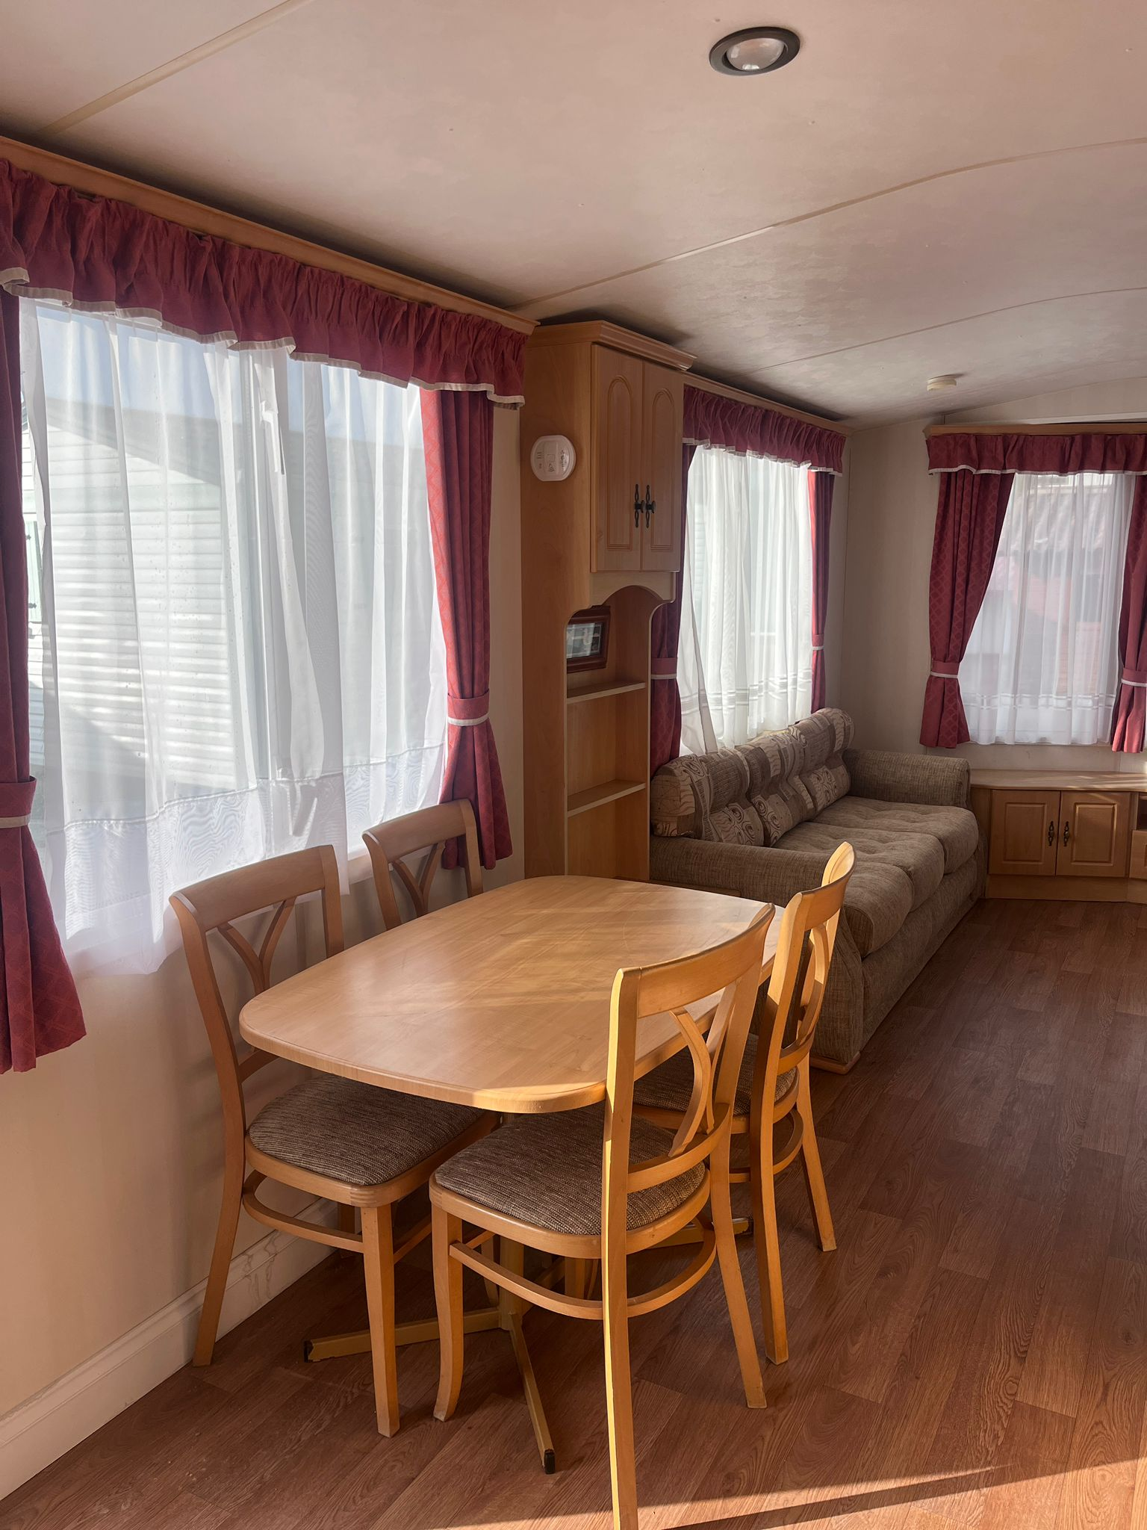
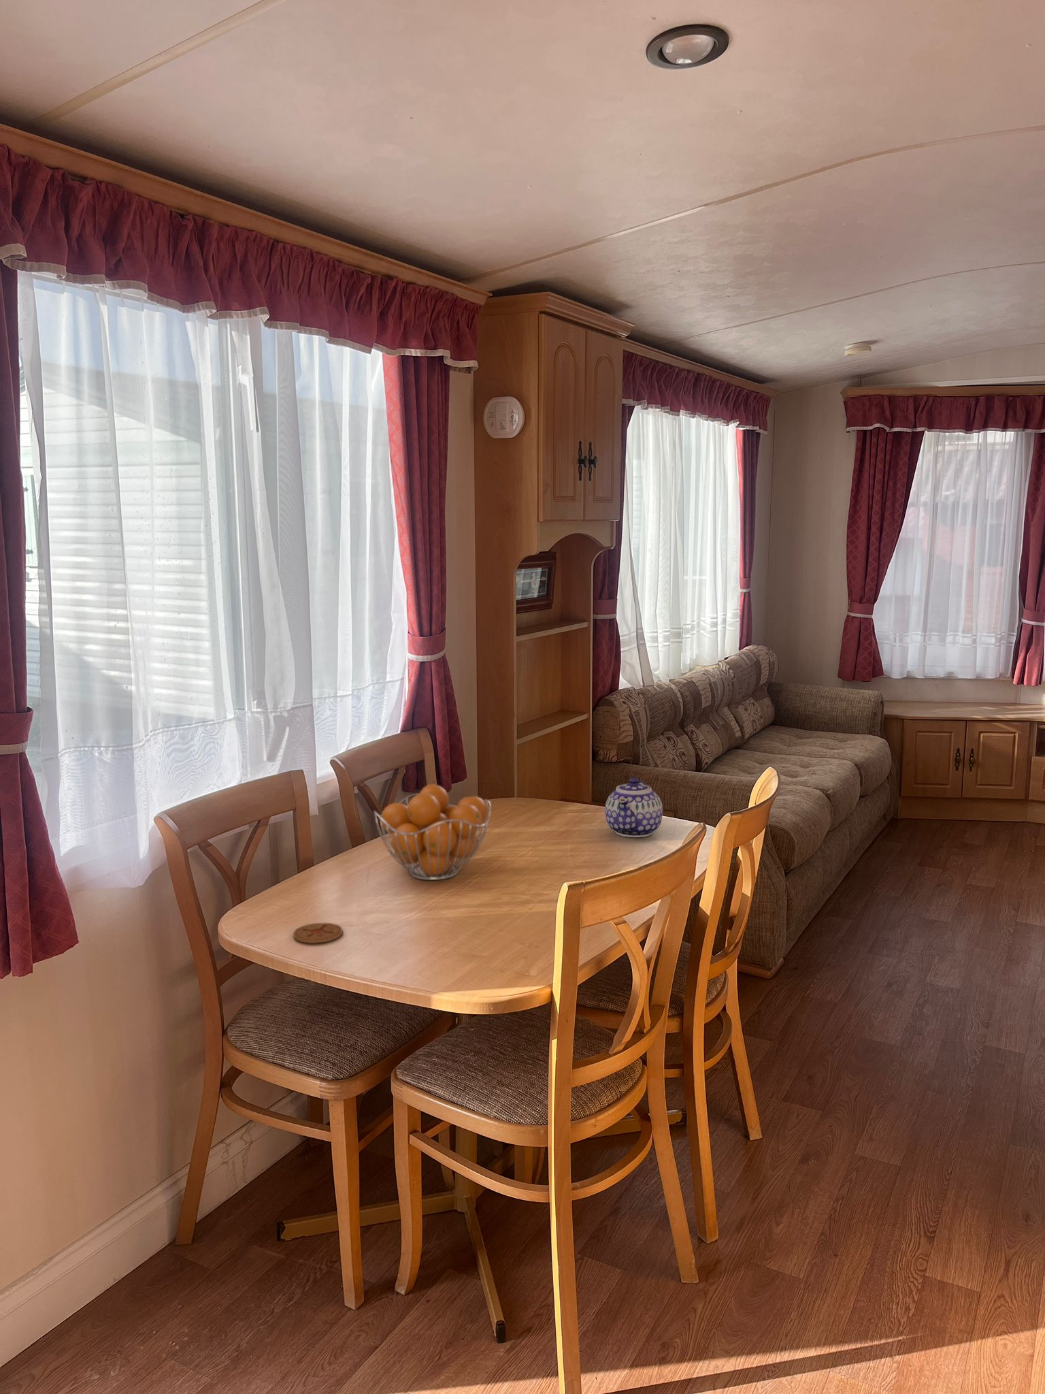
+ fruit basket [373,784,492,880]
+ teapot [605,777,663,837]
+ coaster [293,922,344,944]
